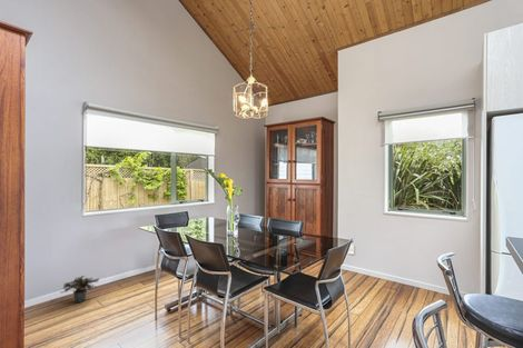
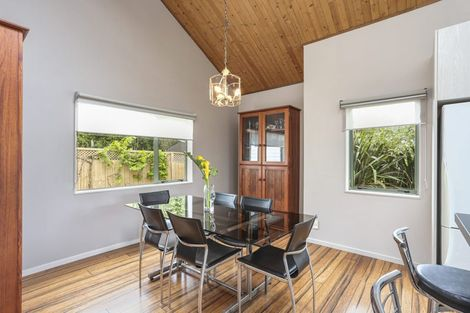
- potted plant [60,275,100,304]
